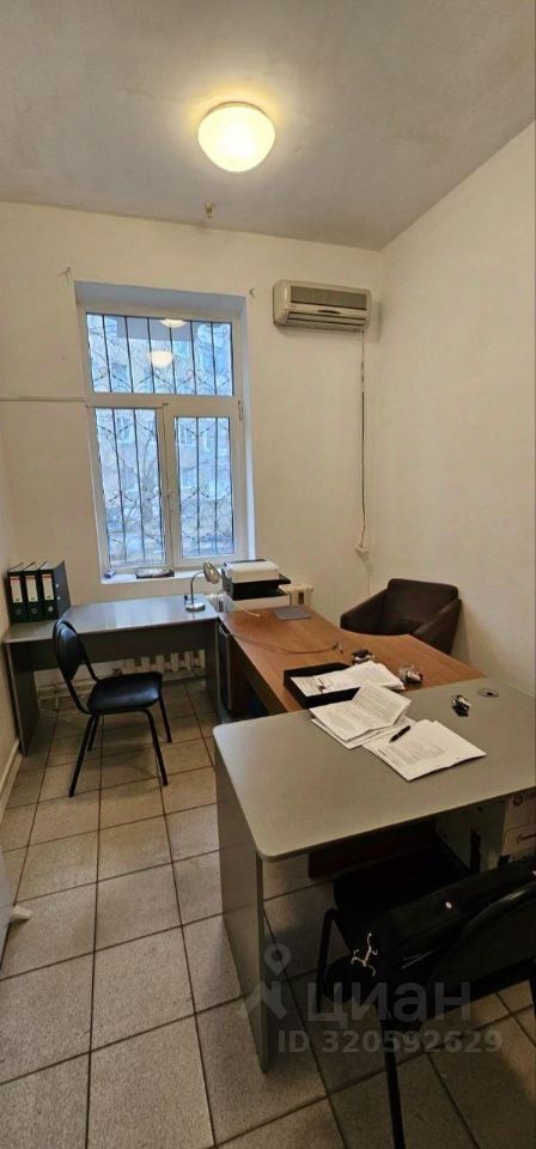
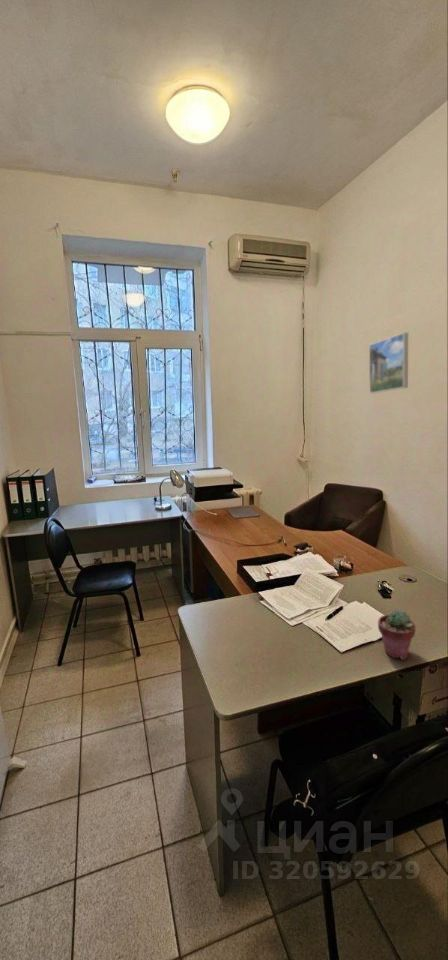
+ potted succulent [377,609,417,661]
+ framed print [368,332,409,394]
